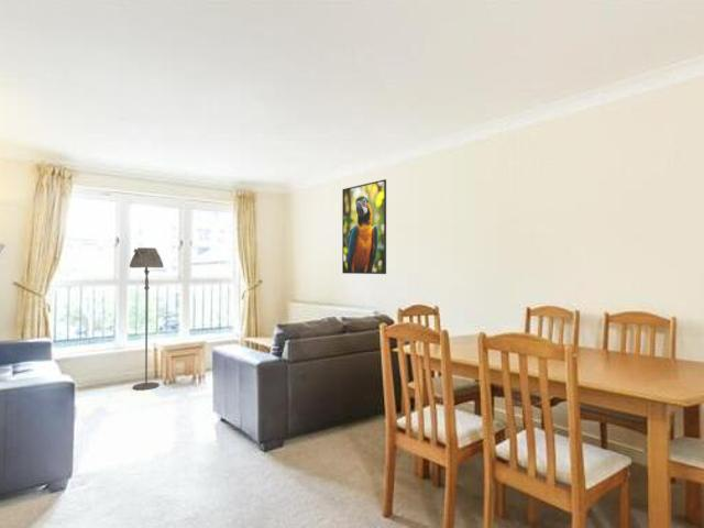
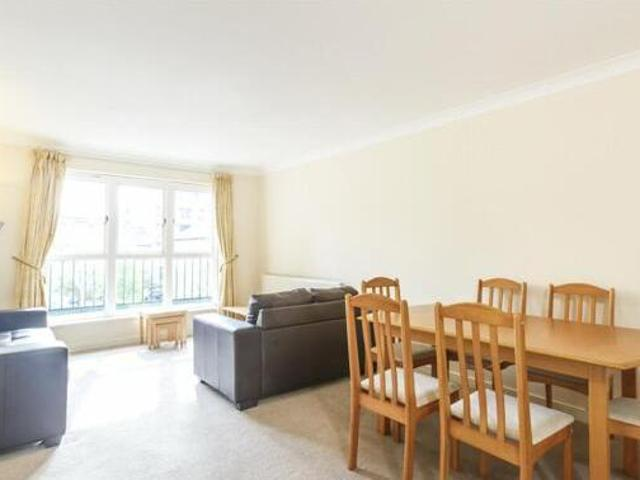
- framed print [341,178,387,275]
- floor lamp [129,246,165,392]
